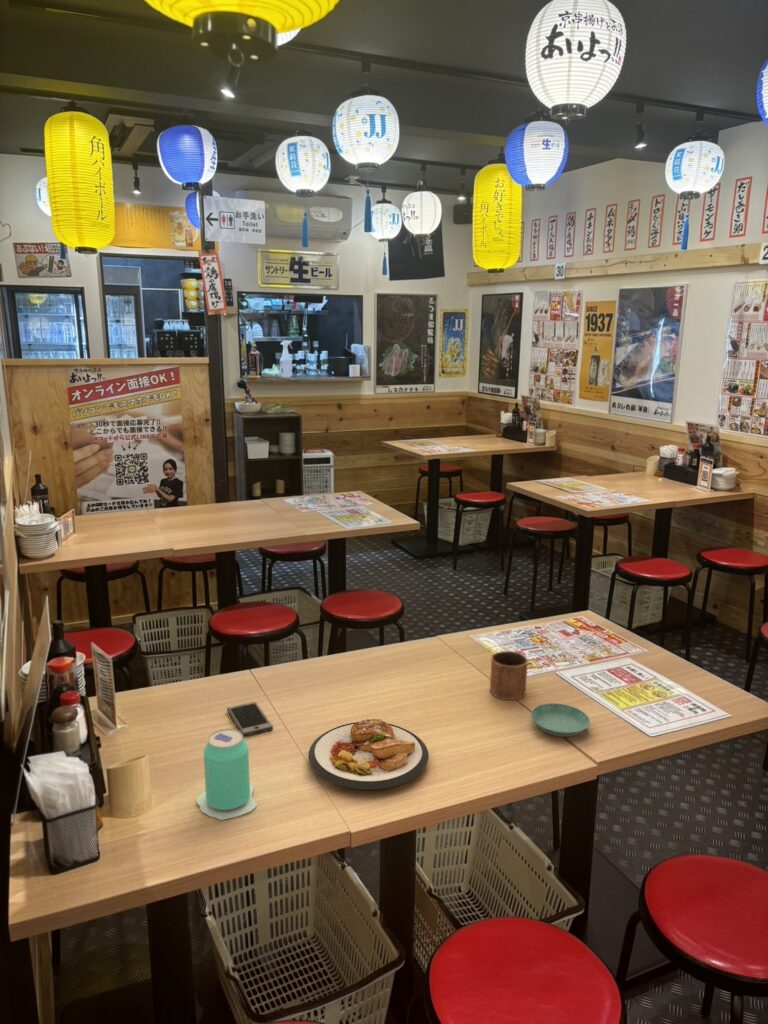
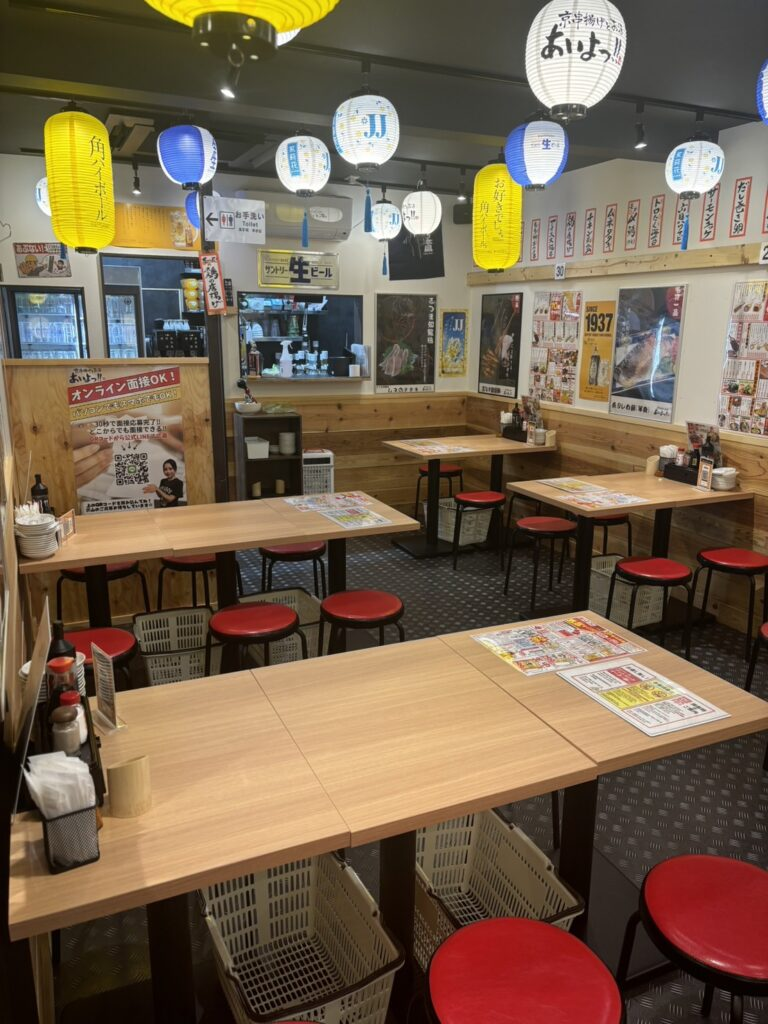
- saucer [530,702,591,738]
- plate [307,718,429,792]
- mug [489,649,529,701]
- beverage can [196,728,258,821]
- smartphone [226,701,274,737]
